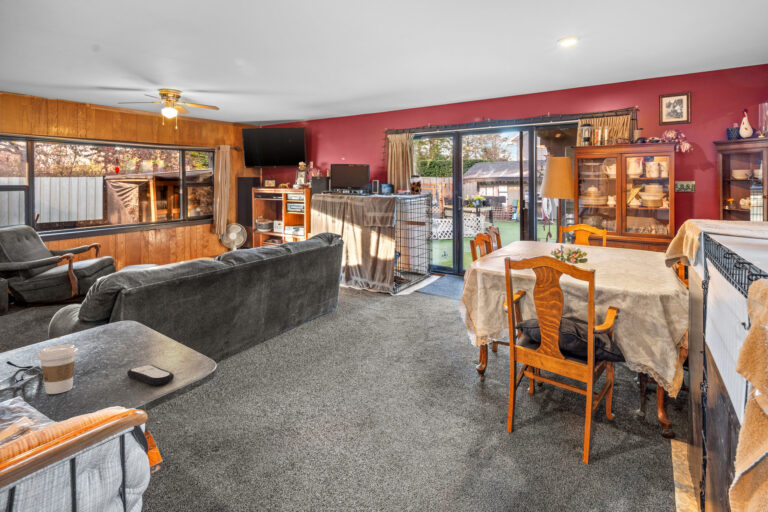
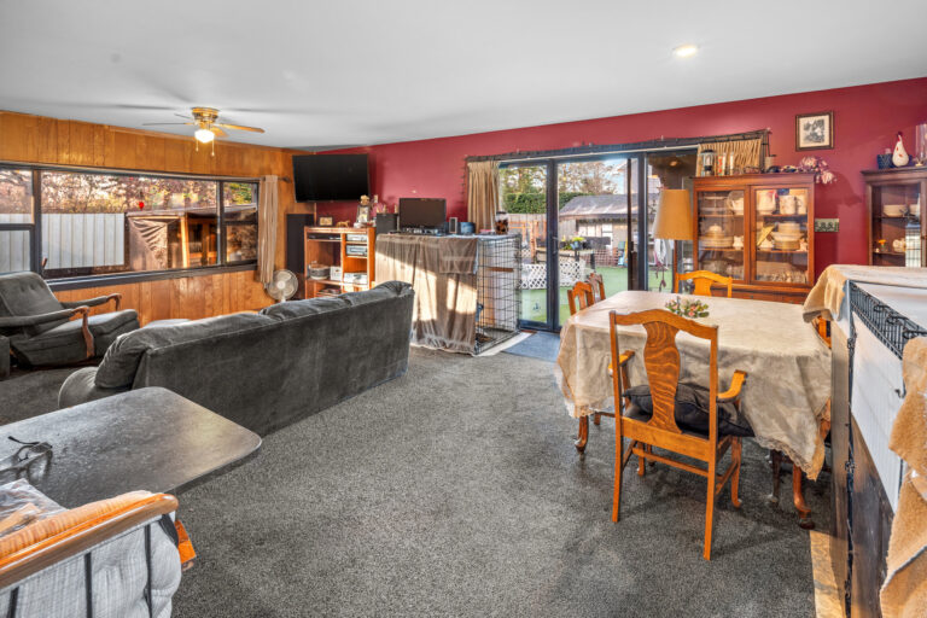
- remote control [126,364,175,386]
- coffee cup [36,343,79,395]
